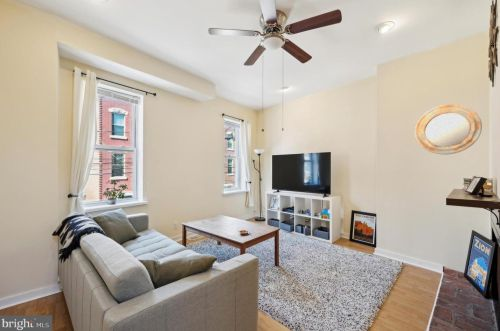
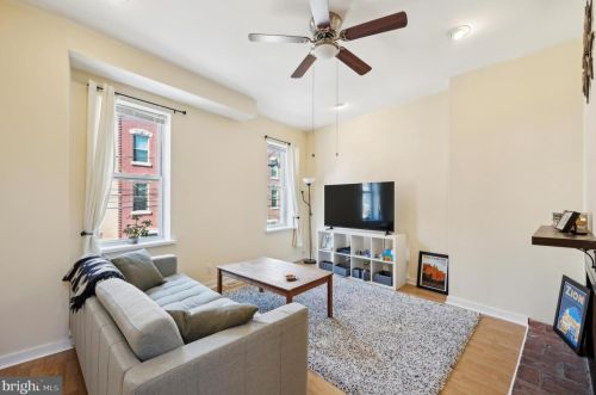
- home mirror [414,103,483,155]
